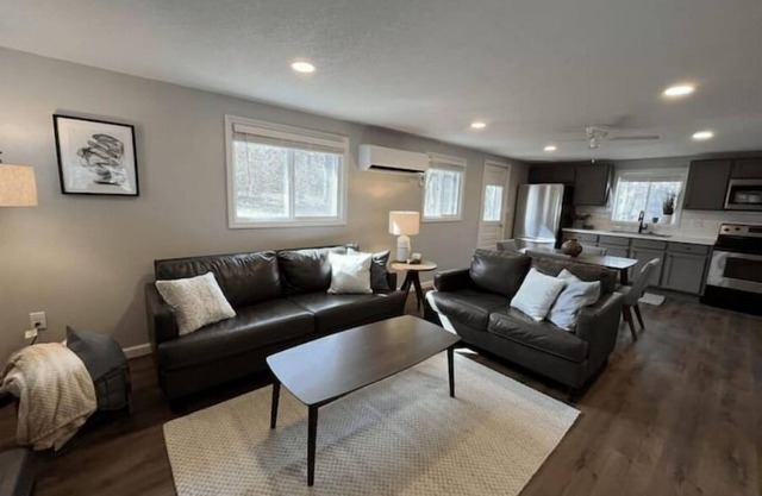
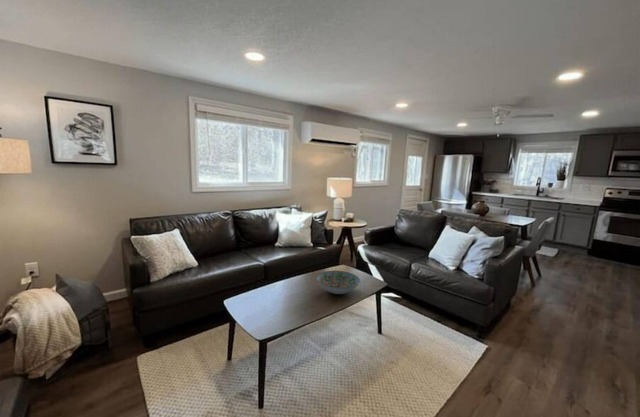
+ decorative bowl [316,270,361,295]
